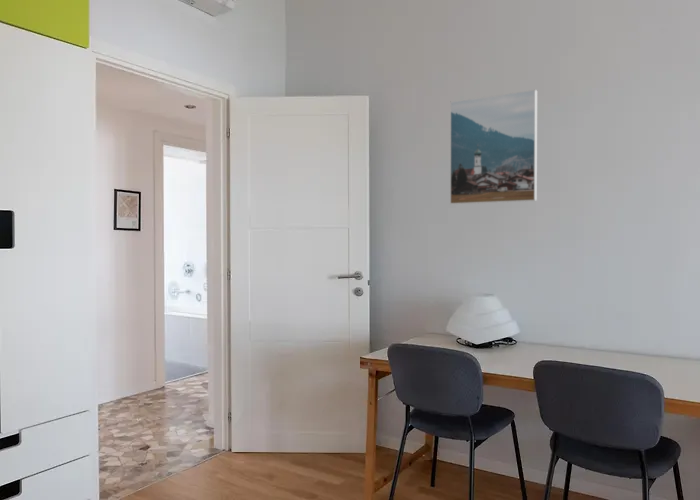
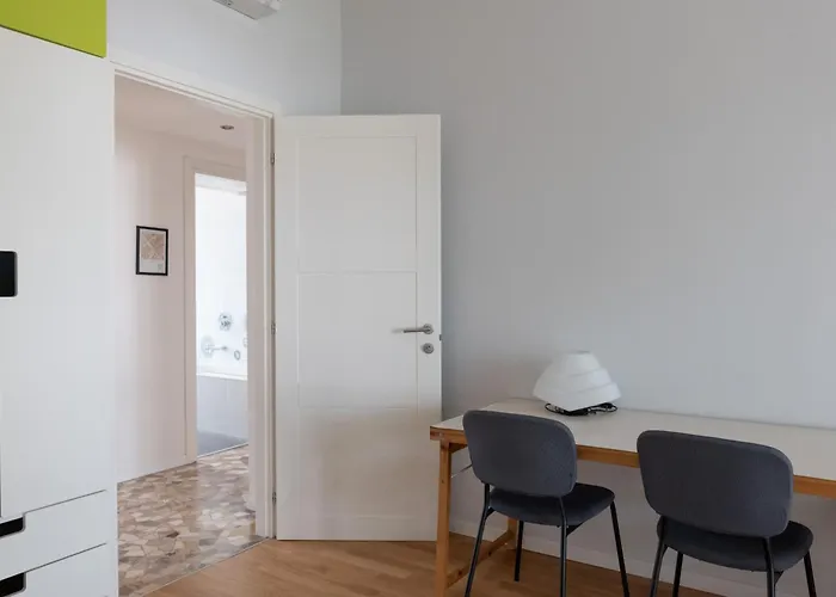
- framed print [449,89,538,205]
